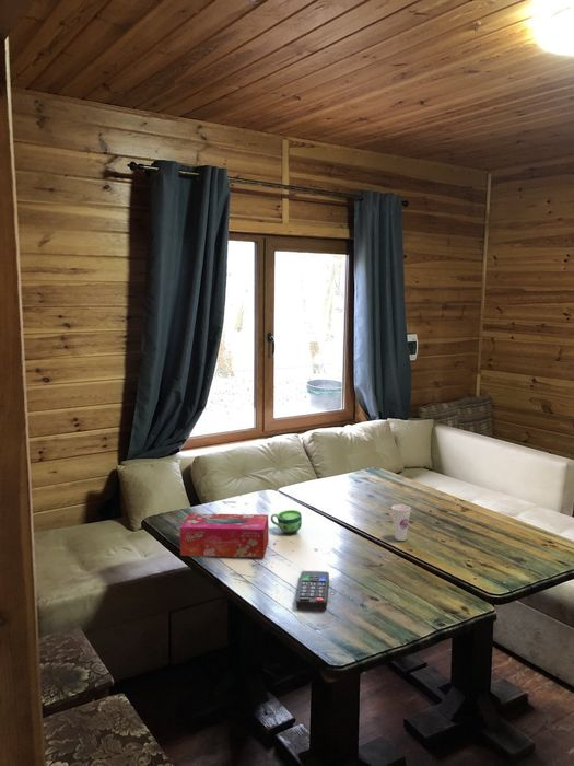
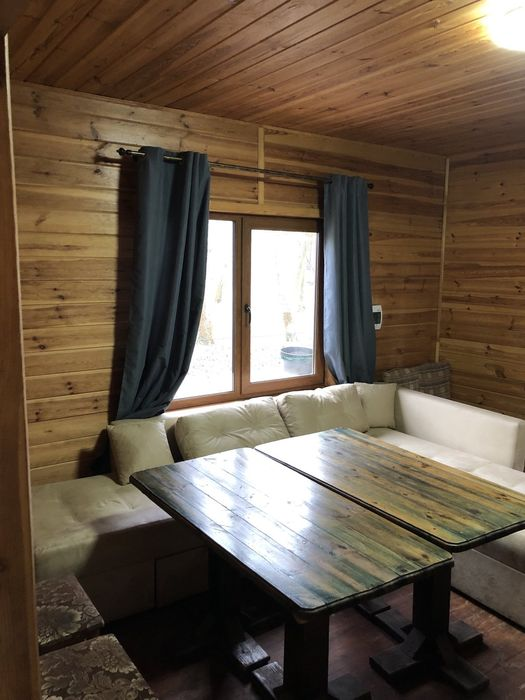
- cup [390,503,411,542]
- cup [270,509,303,534]
- tissue box [179,512,270,558]
- remote control [295,570,330,611]
